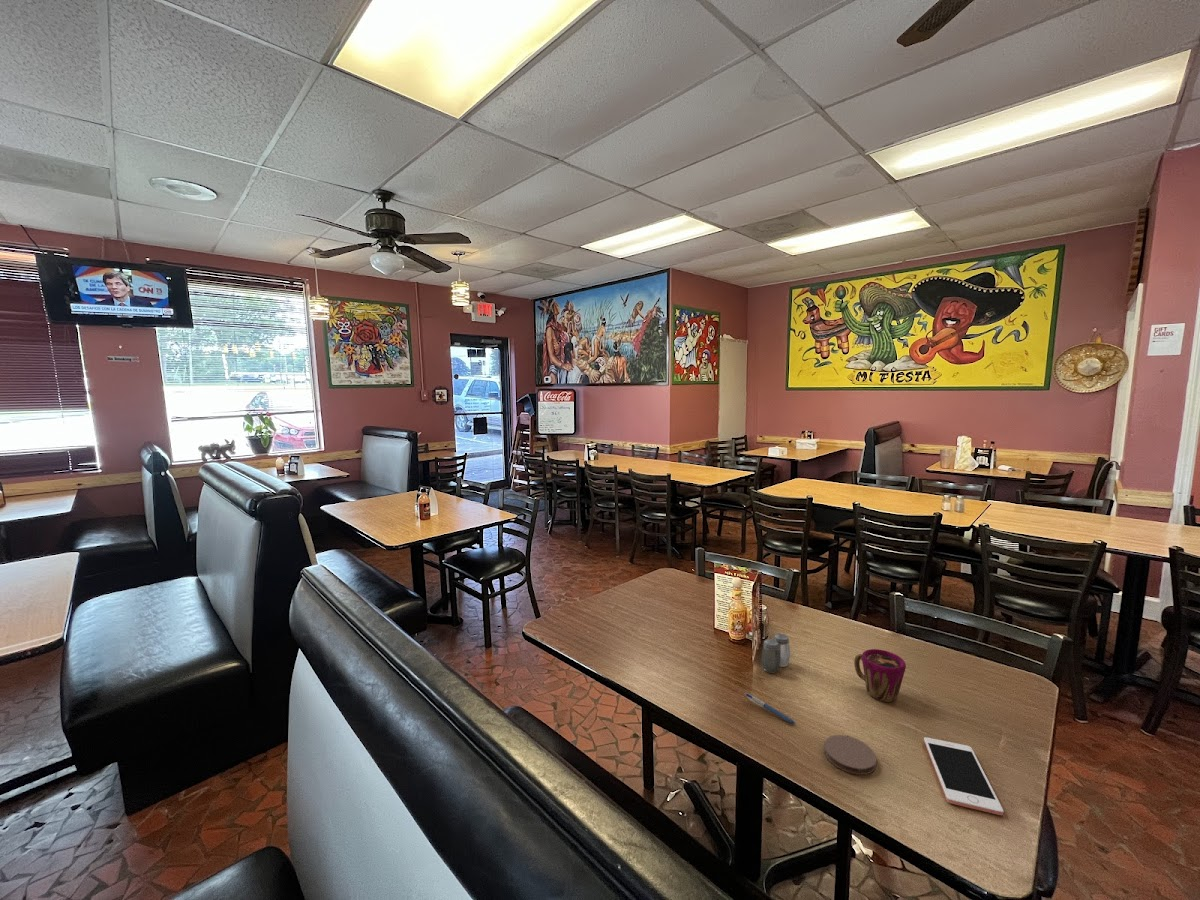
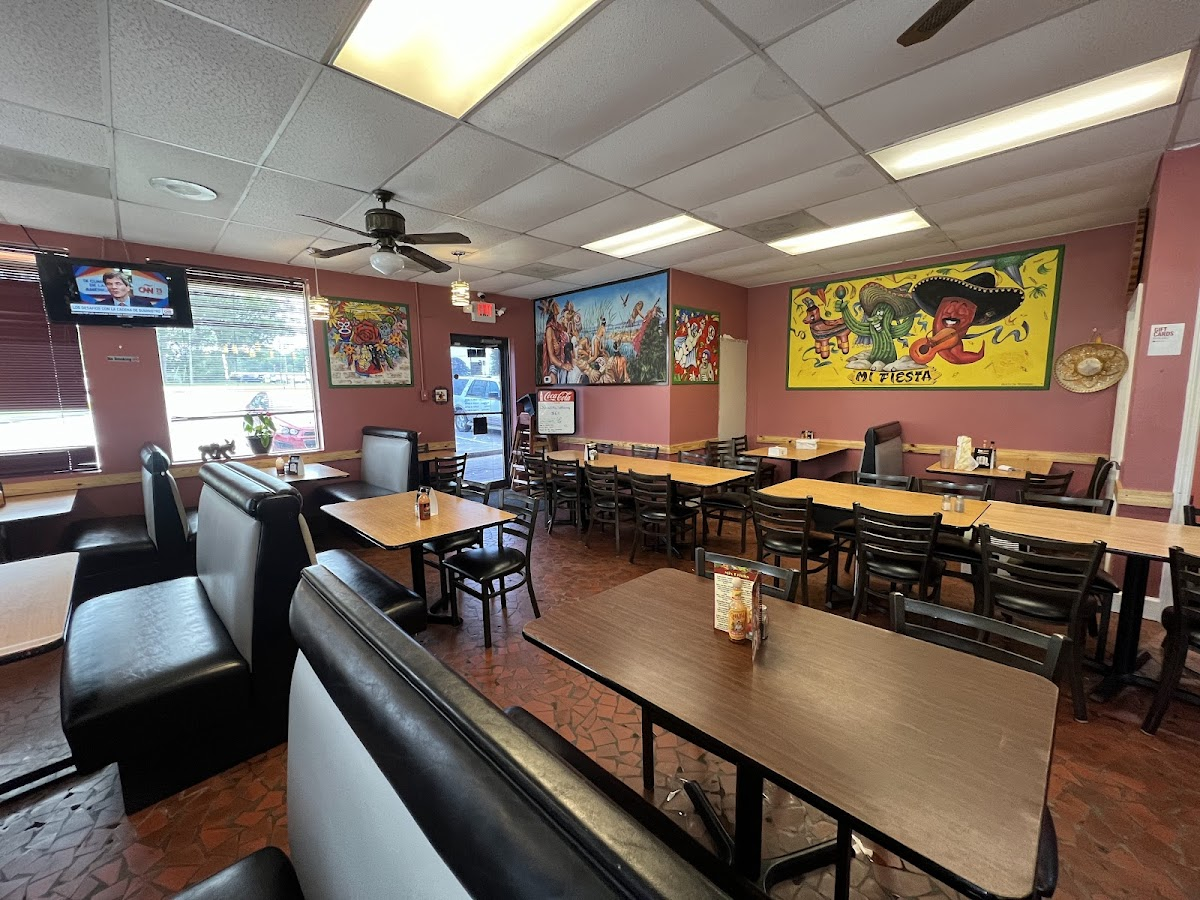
- pen [743,692,797,725]
- salt and pepper shaker [761,633,791,674]
- cell phone [923,736,1005,816]
- cup [853,648,907,703]
- coaster [823,734,877,776]
